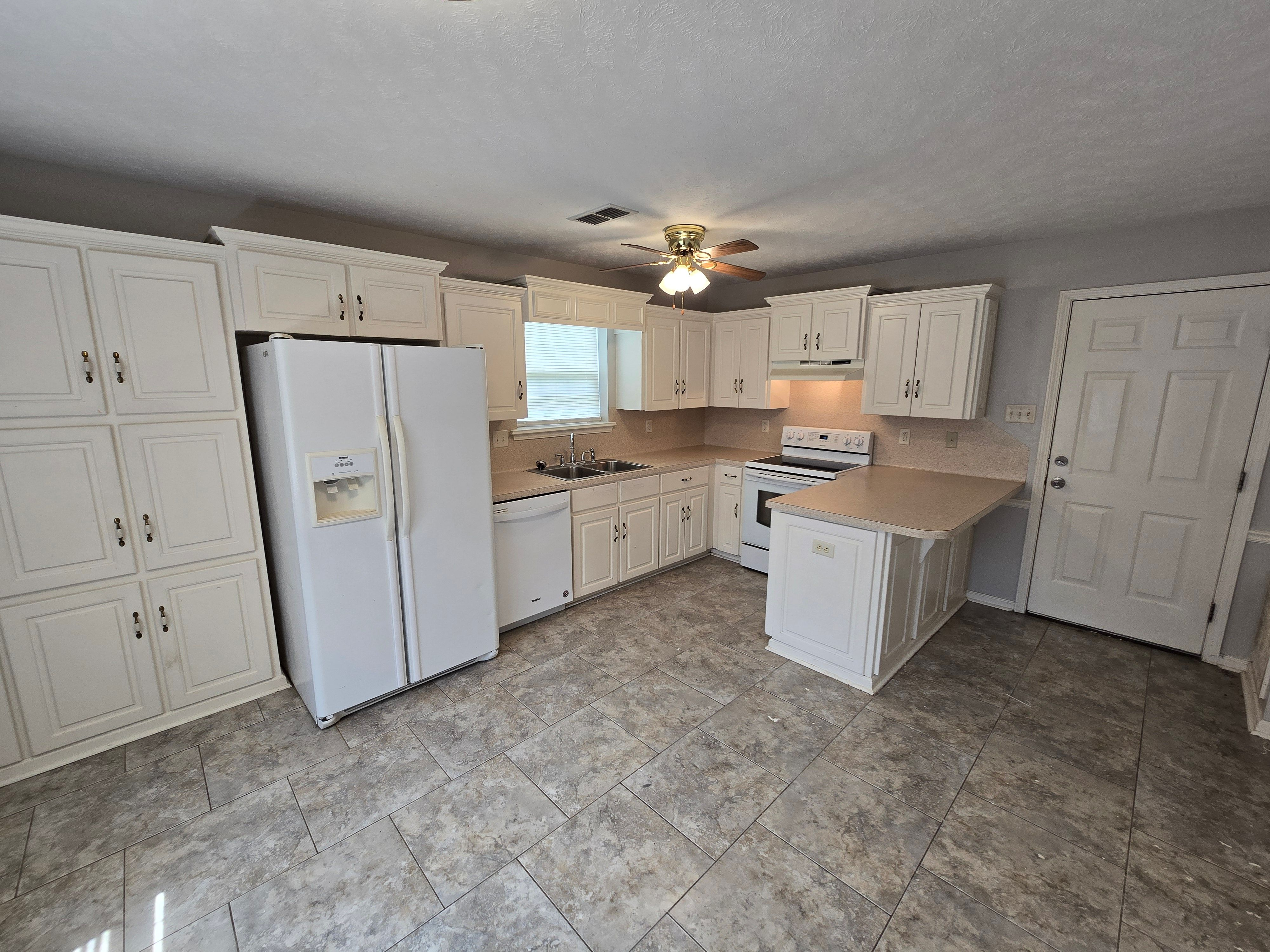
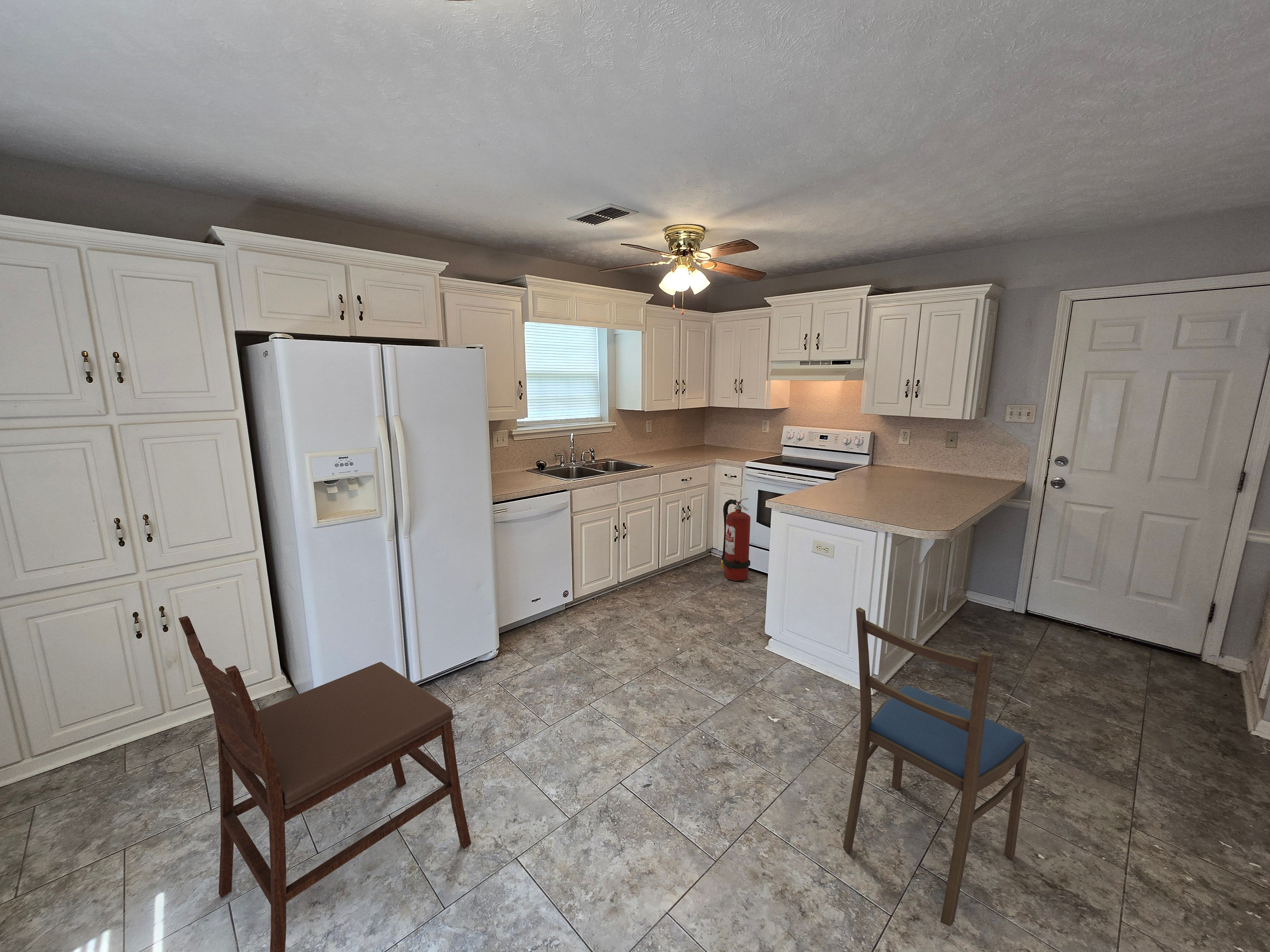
+ fire extinguisher [720,498,751,581]
+ dining chair [178,616,471,952]
+ dining chair [843,607,1030,927]
